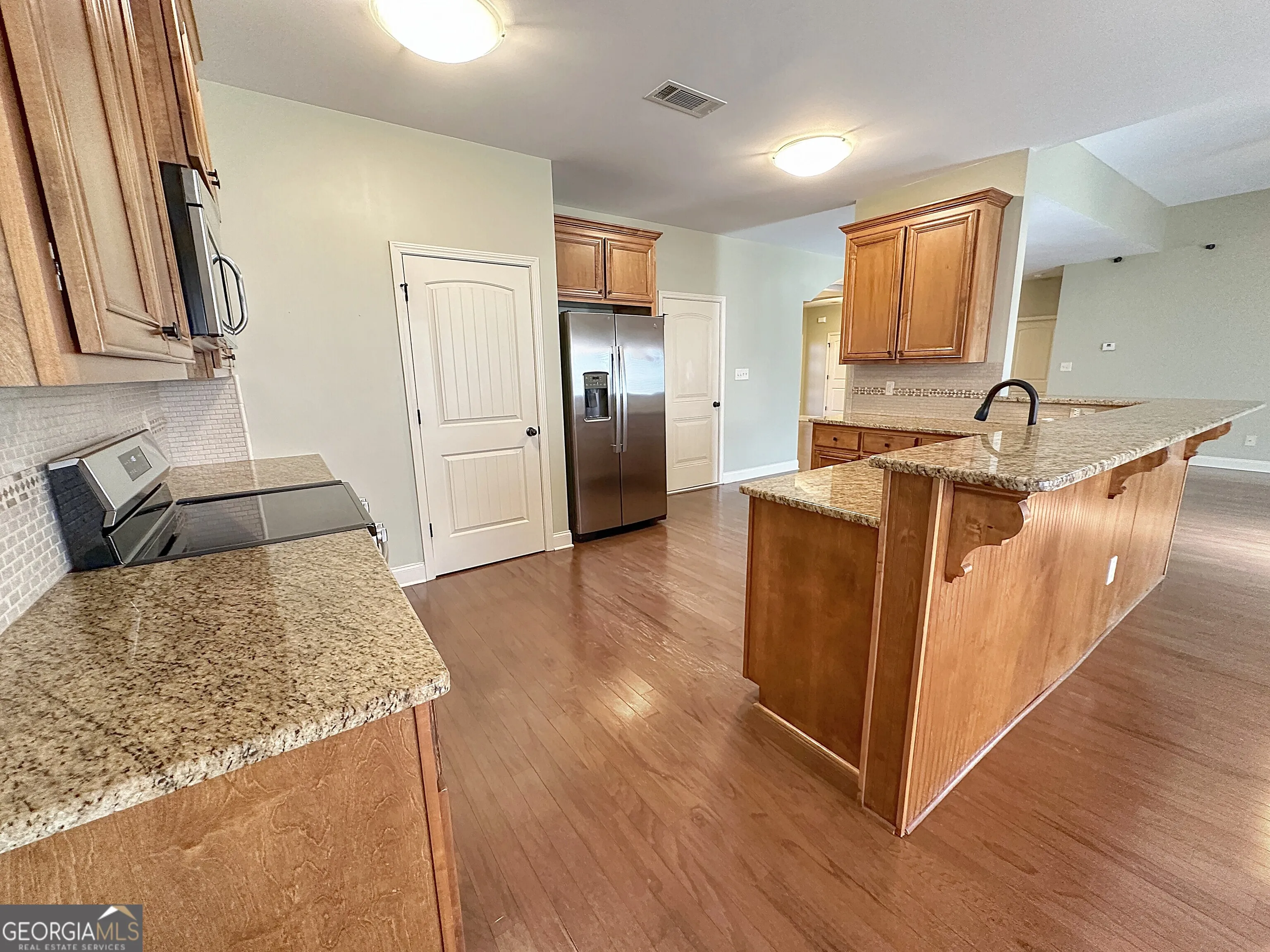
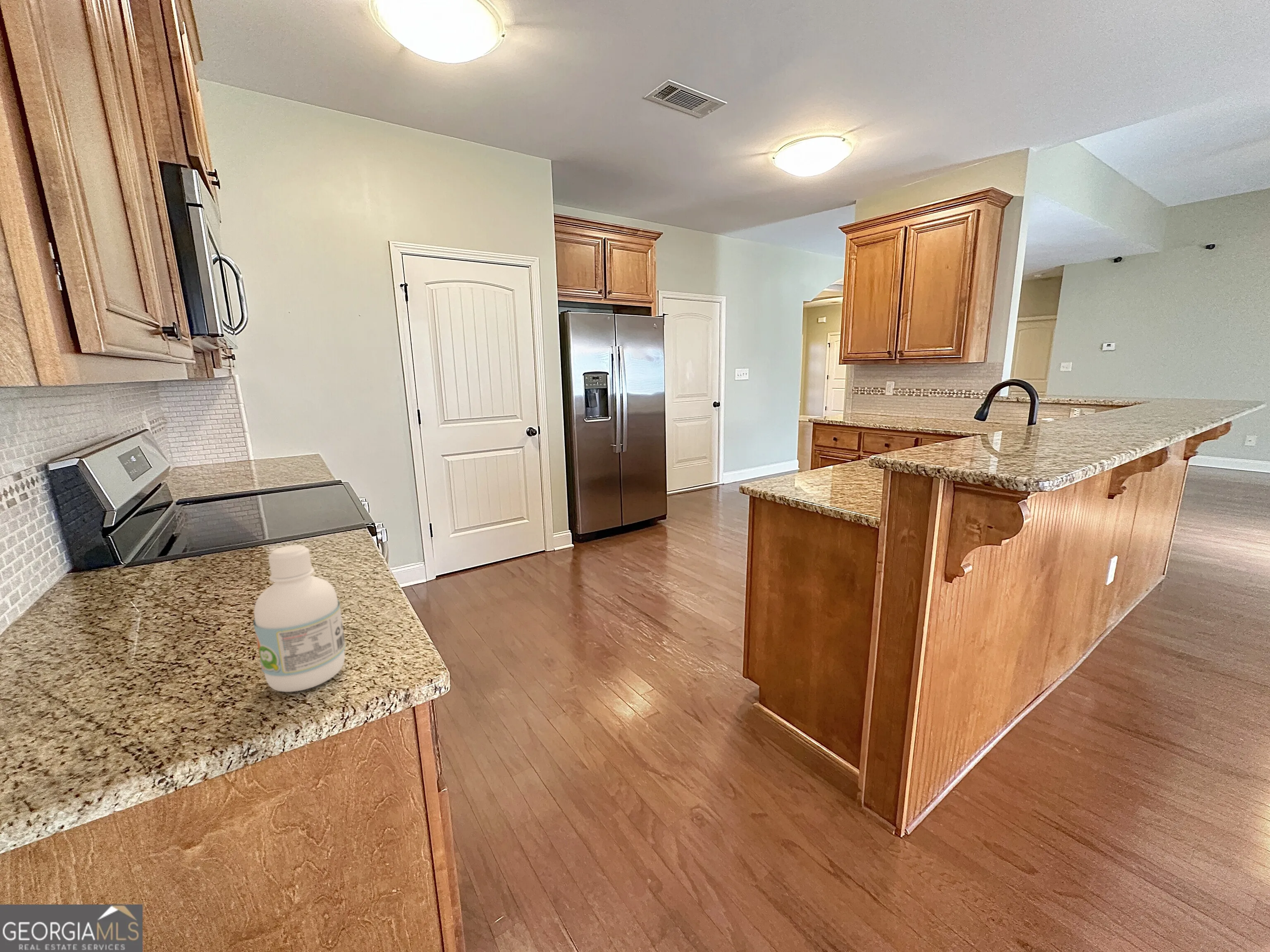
+ bottle [253,544,346,693]
